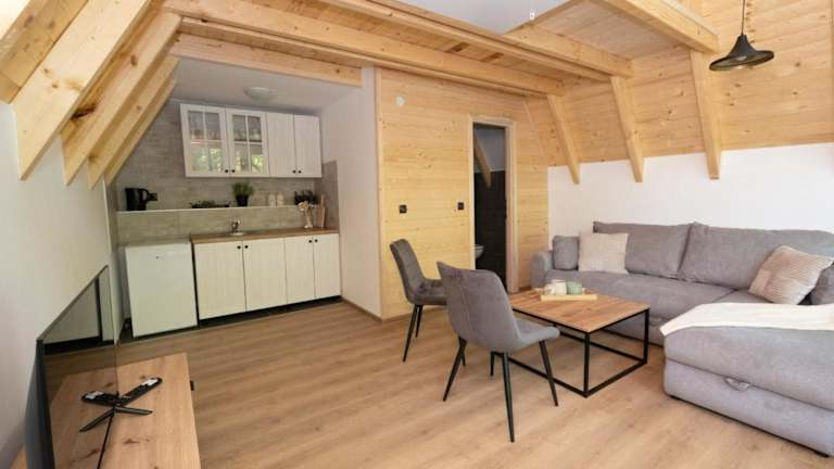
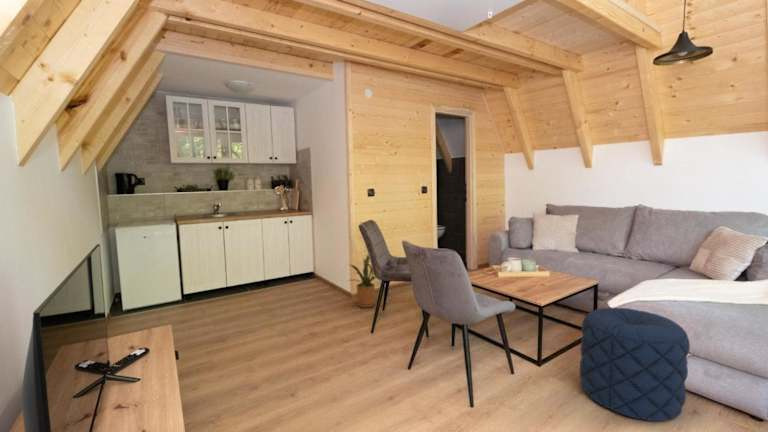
+ house plant [347,254,377,309]
+ pouf [579,307,691,422]
